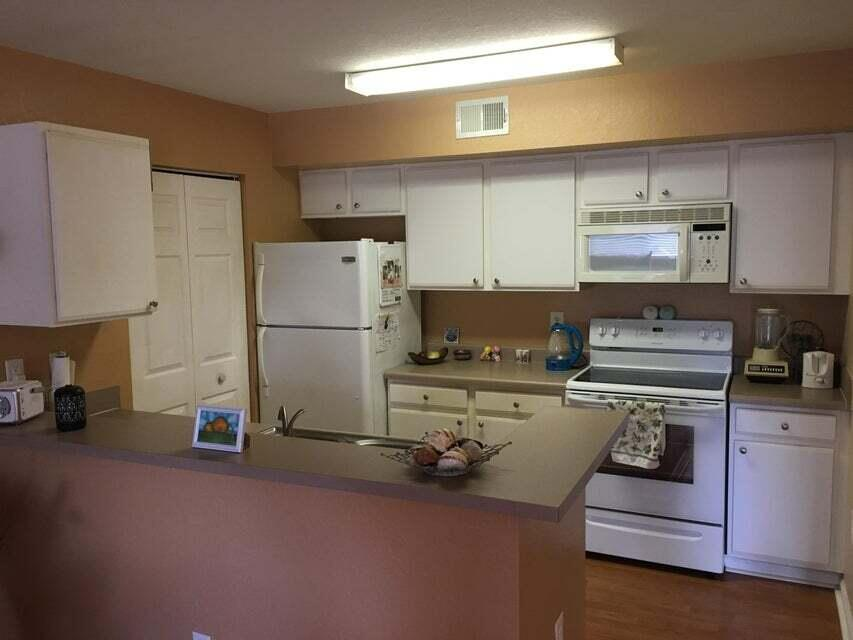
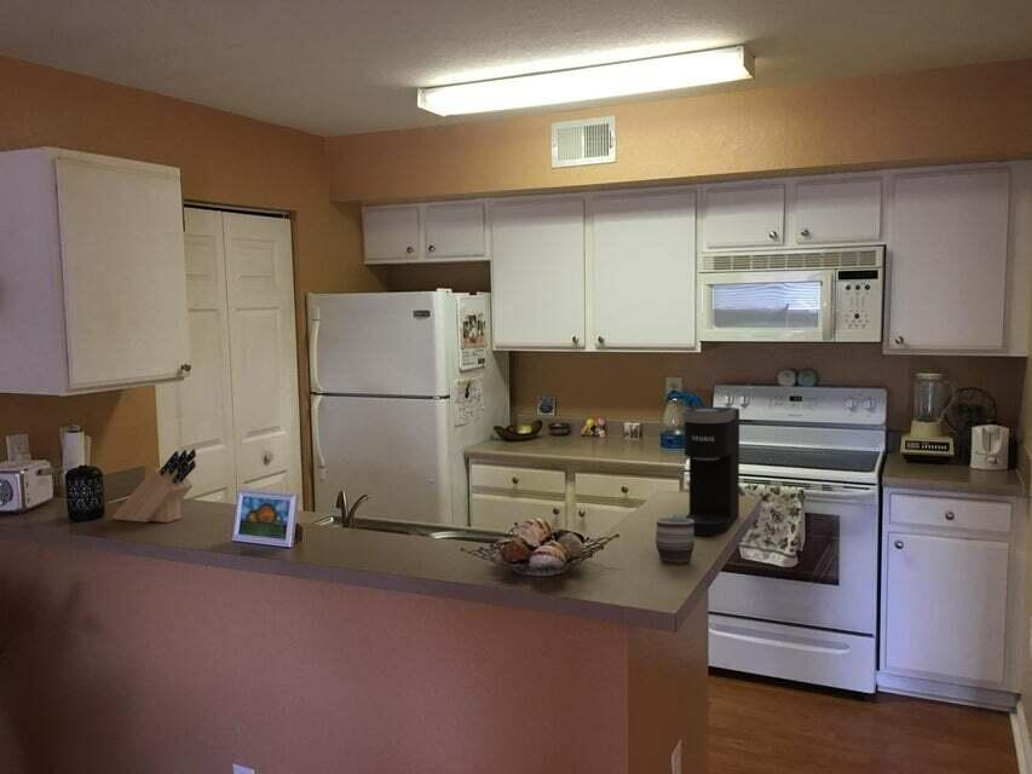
+ mug [655,513,696,565]
+ knife block [113,447,197,524]
+ coffee maker [681,406,740,537]
